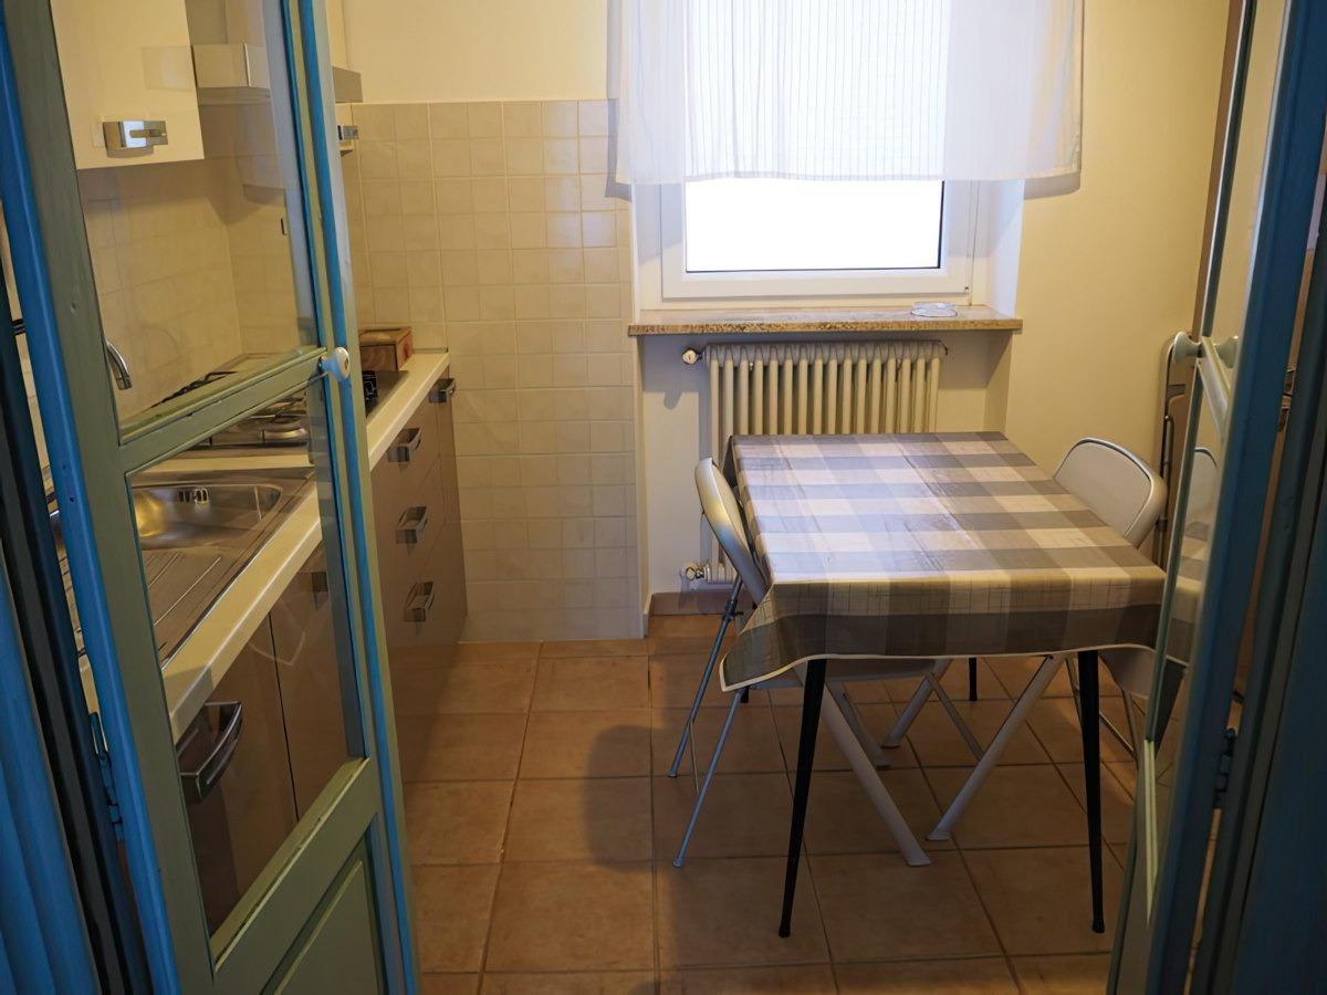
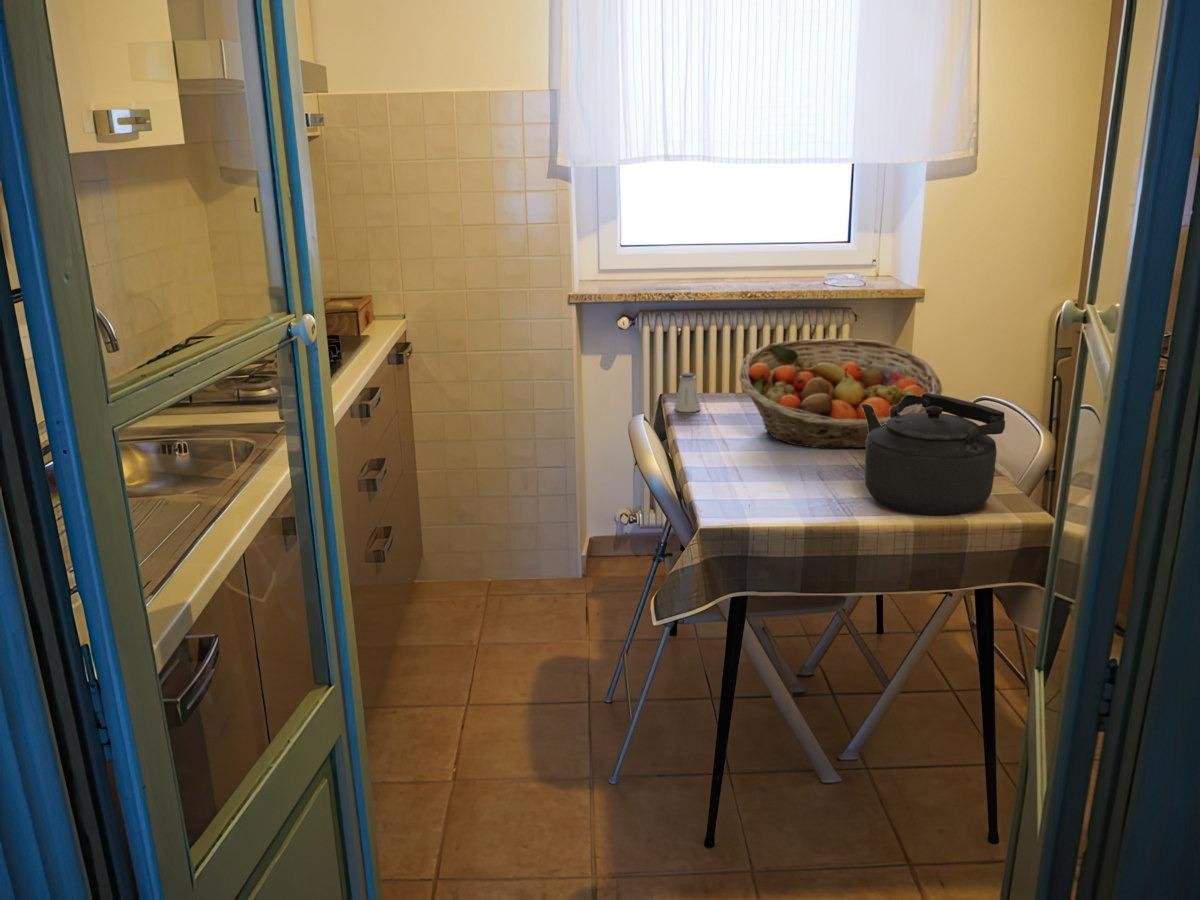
+ saltshaker [673,372,701,413]
+ kettle [861,393,1006,517]
+ fruit basket [738,337,943,449]
